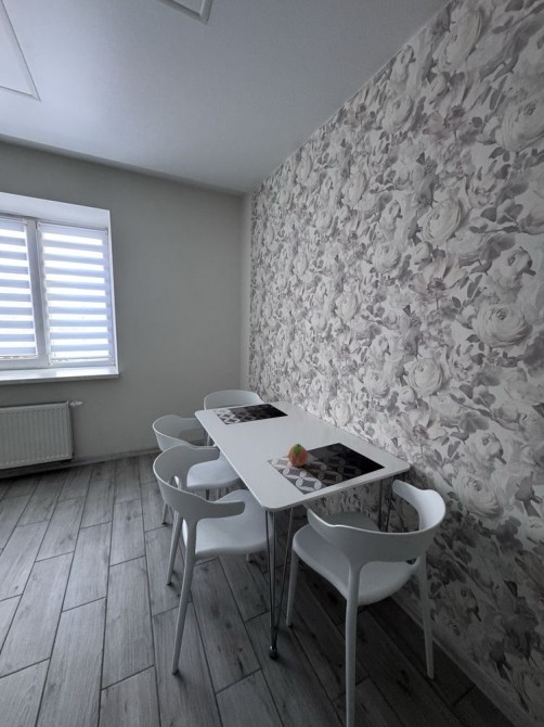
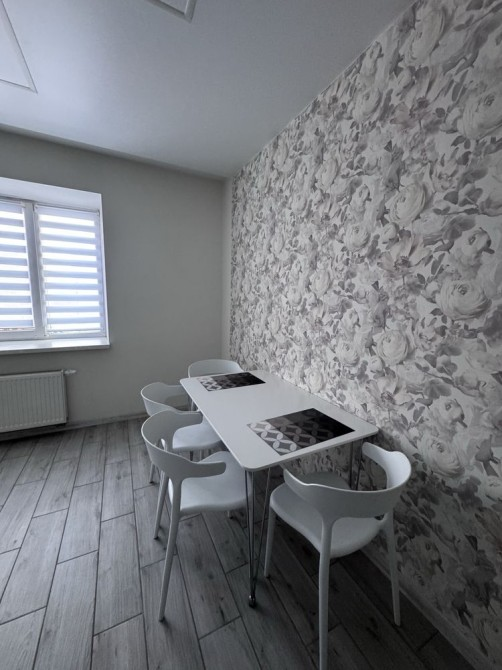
- fruit [287,443,309,468]
